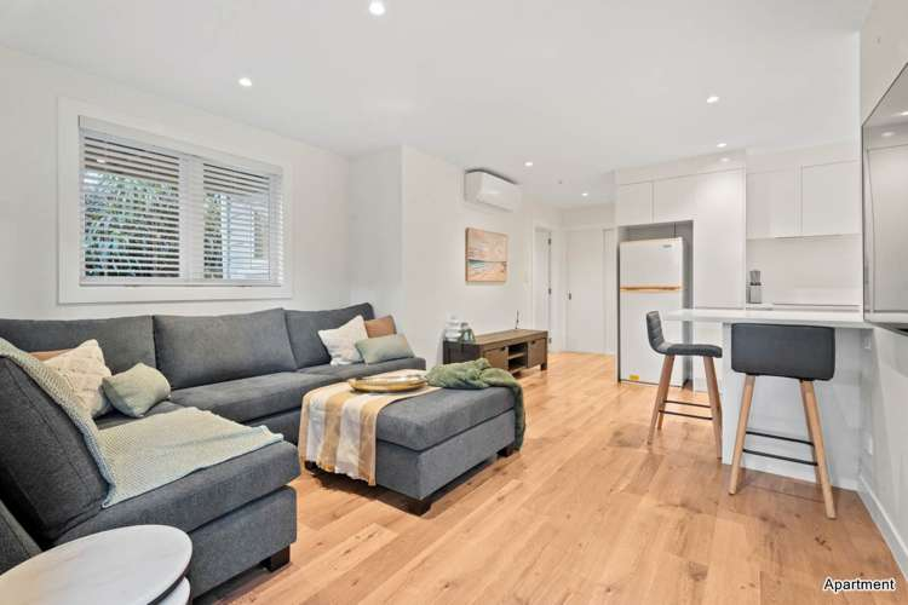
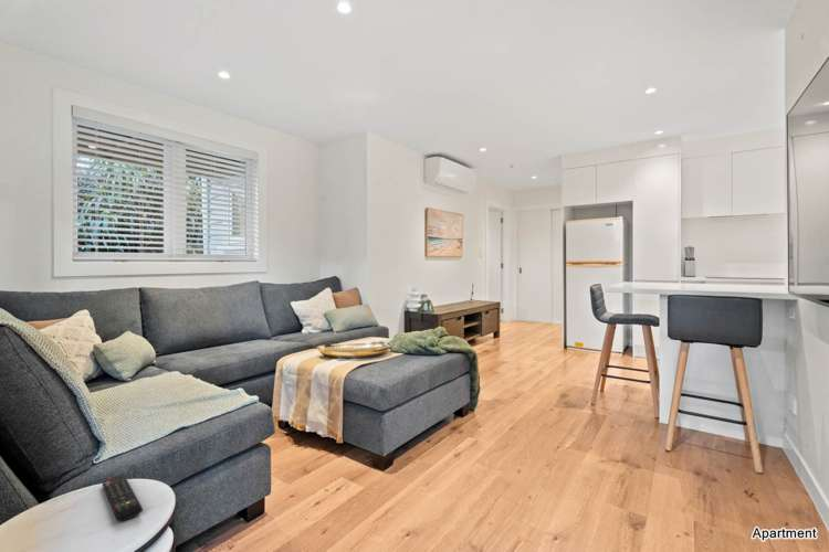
+ remote control [102,475,144,521]
